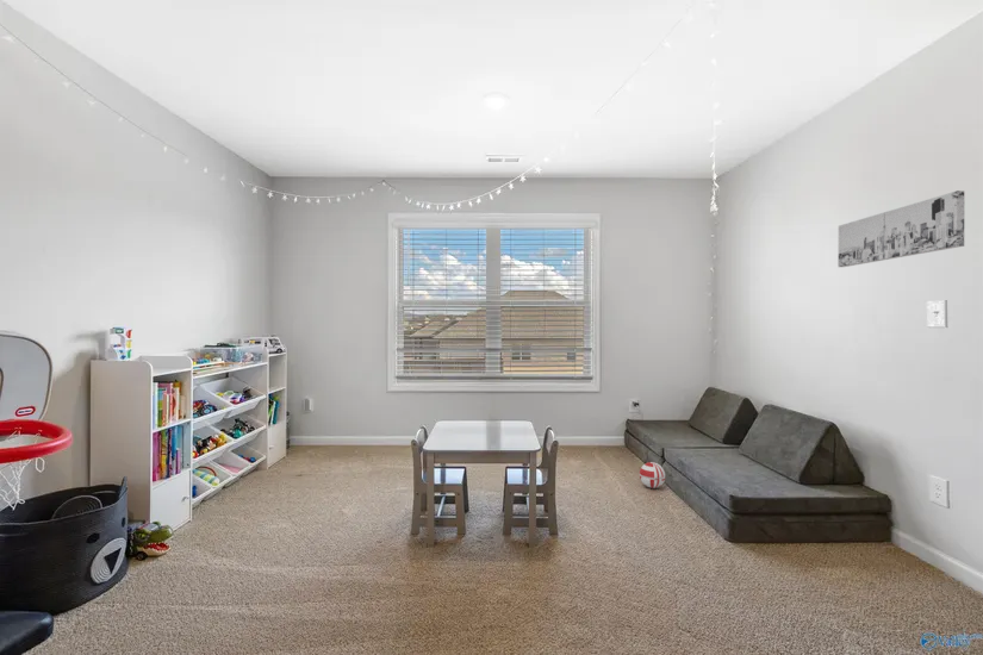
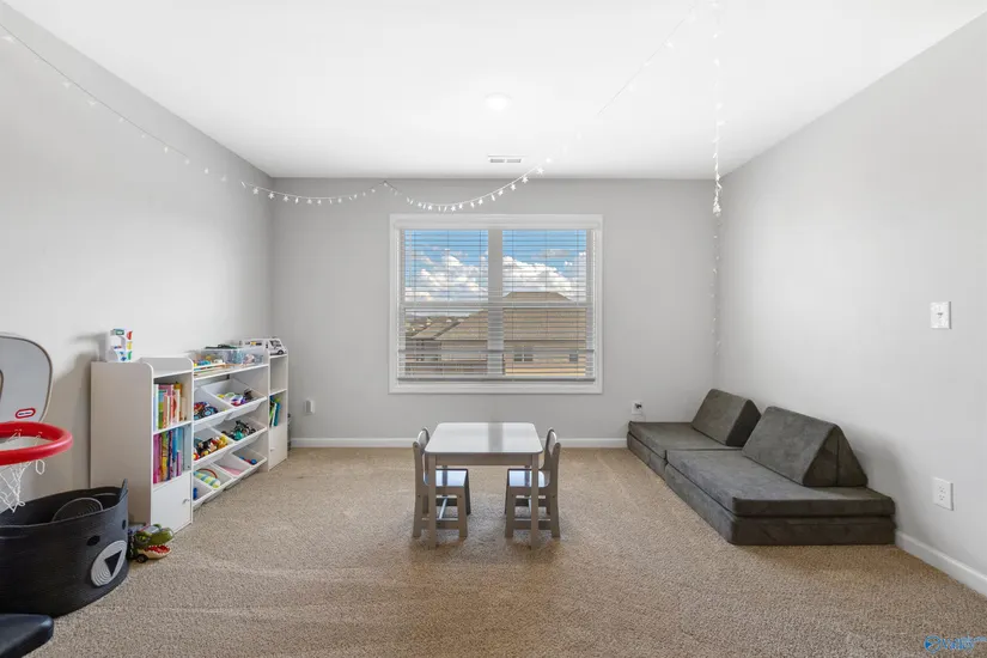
- wall art [838,189,965,268]
- ball [639,461,666,489]
